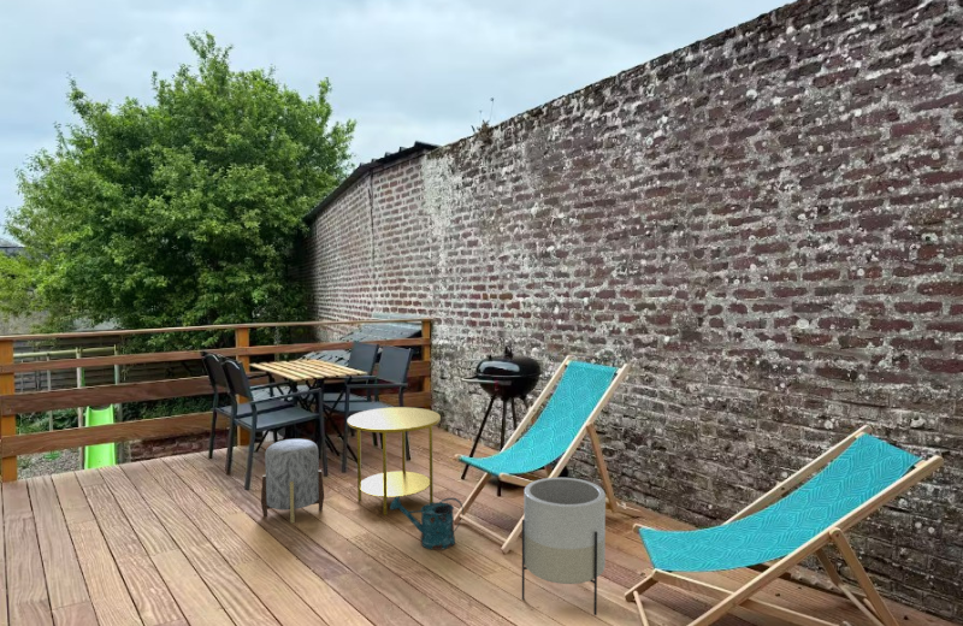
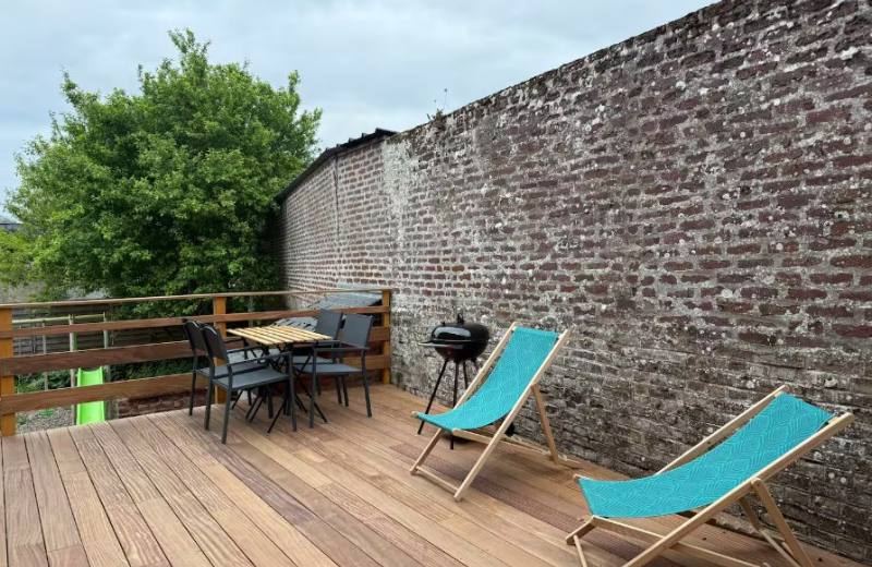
- watering can [389,496,465,551]
- side table [347,406,442,516]
- planter [521,477,607,616]
- stool [260,438,325,525]
